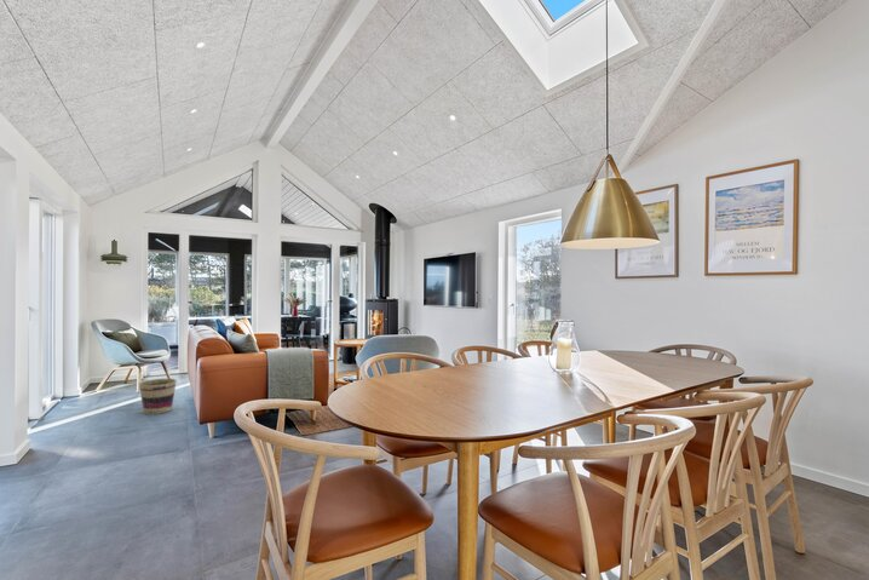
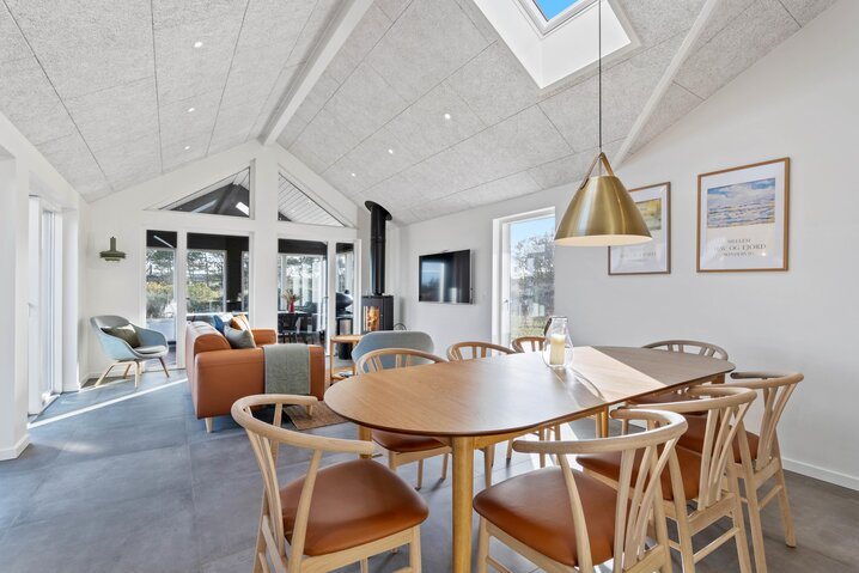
- basket [138,378,178,415]
